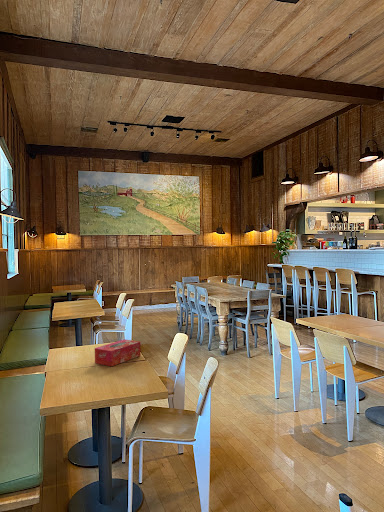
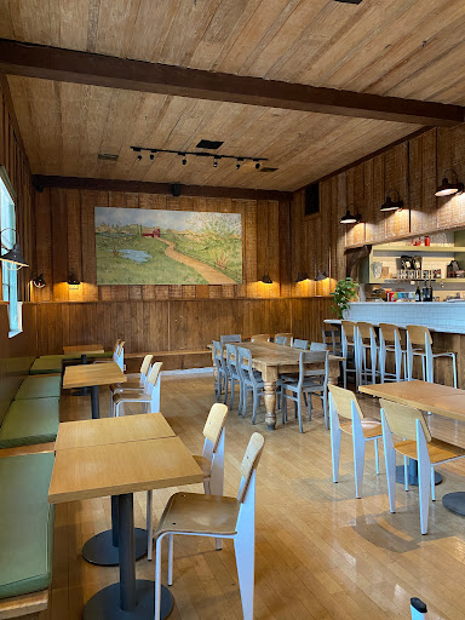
- tissue box [94,338,142,367]
